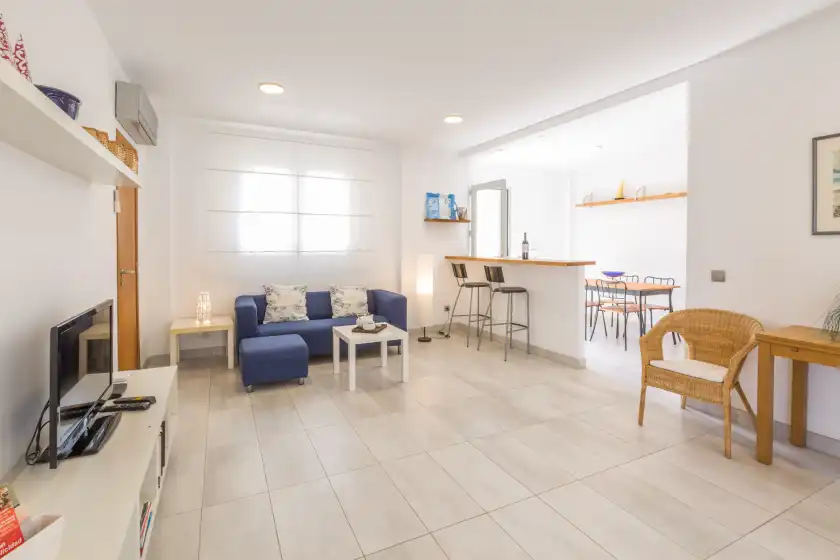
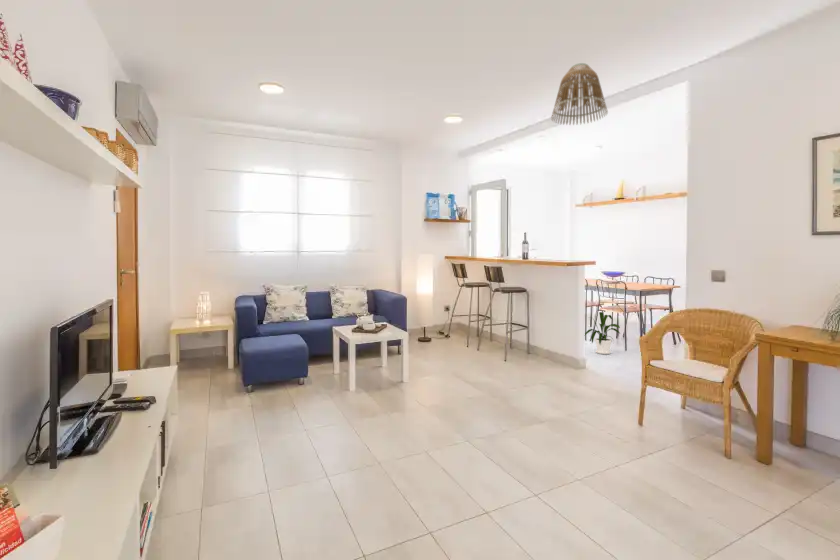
+ lamp shade [550,62,609,126]
+ house plant [584,311,621,355]
